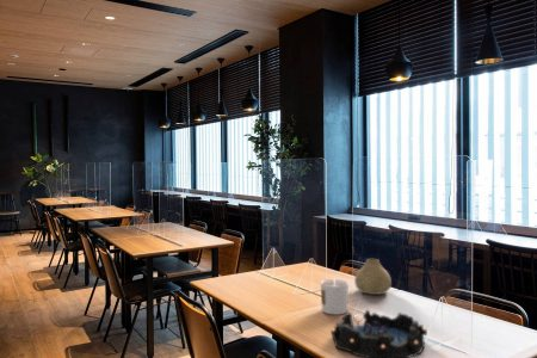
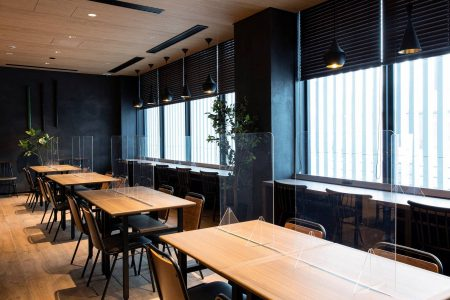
- decorative bowl [331,309,428,358]
- vase [353,258,393,296]
- candle [320,277,350,316]
